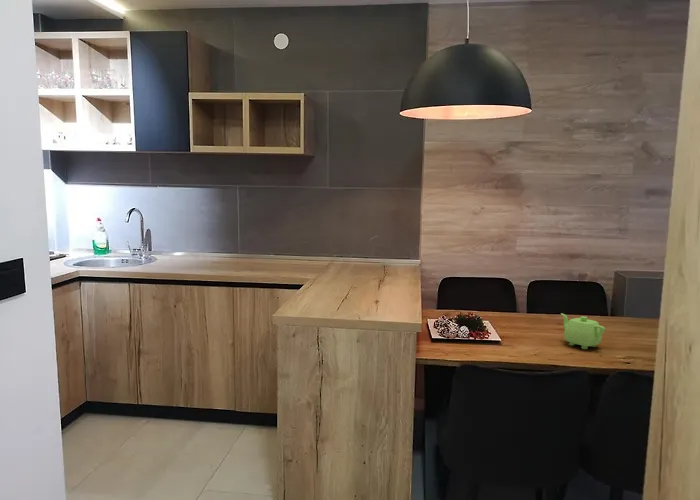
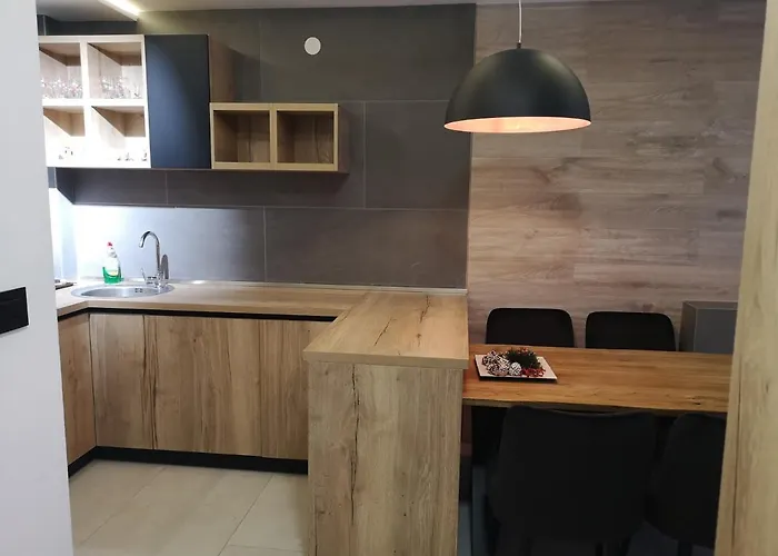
- teapot [560,312,606,350]
